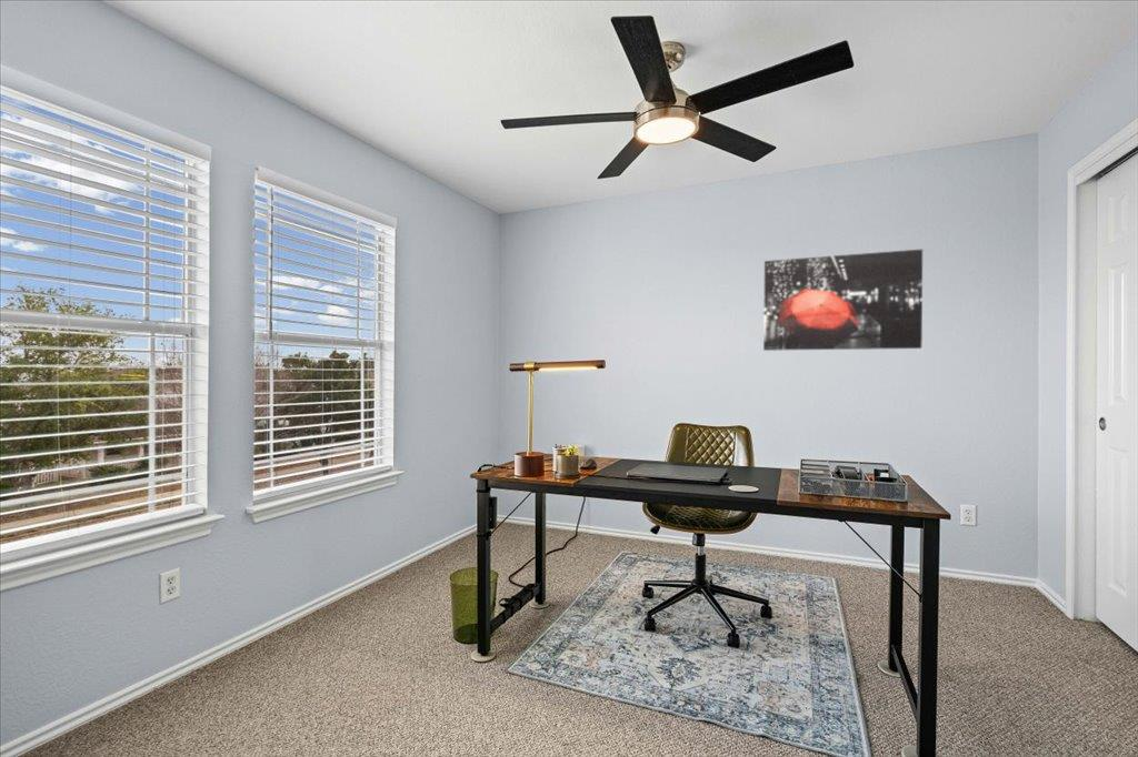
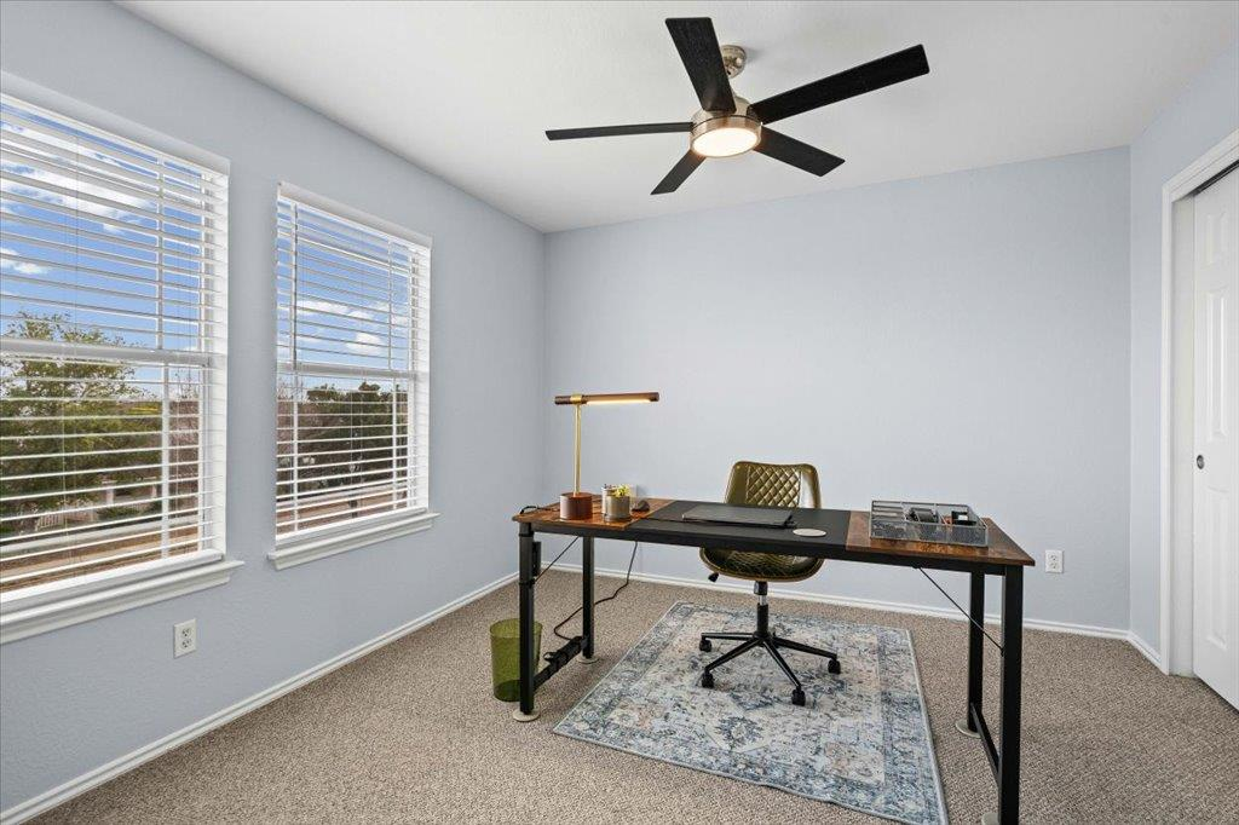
- wall art [762,248,924,352]
